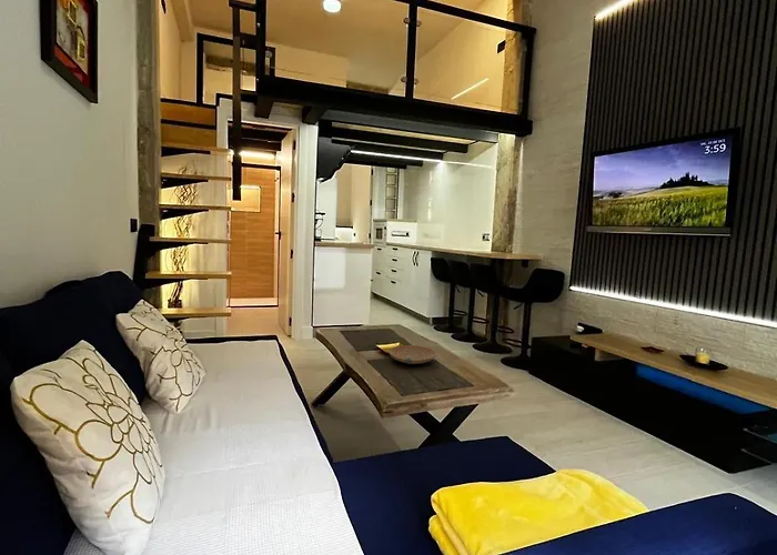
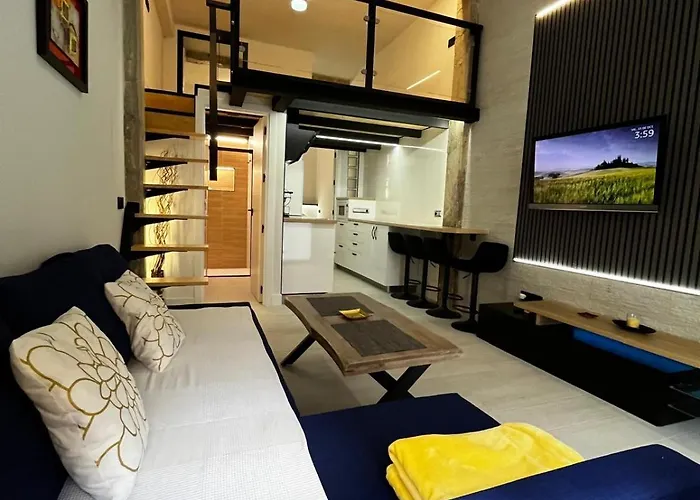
- bowl [389,344,437,365]
